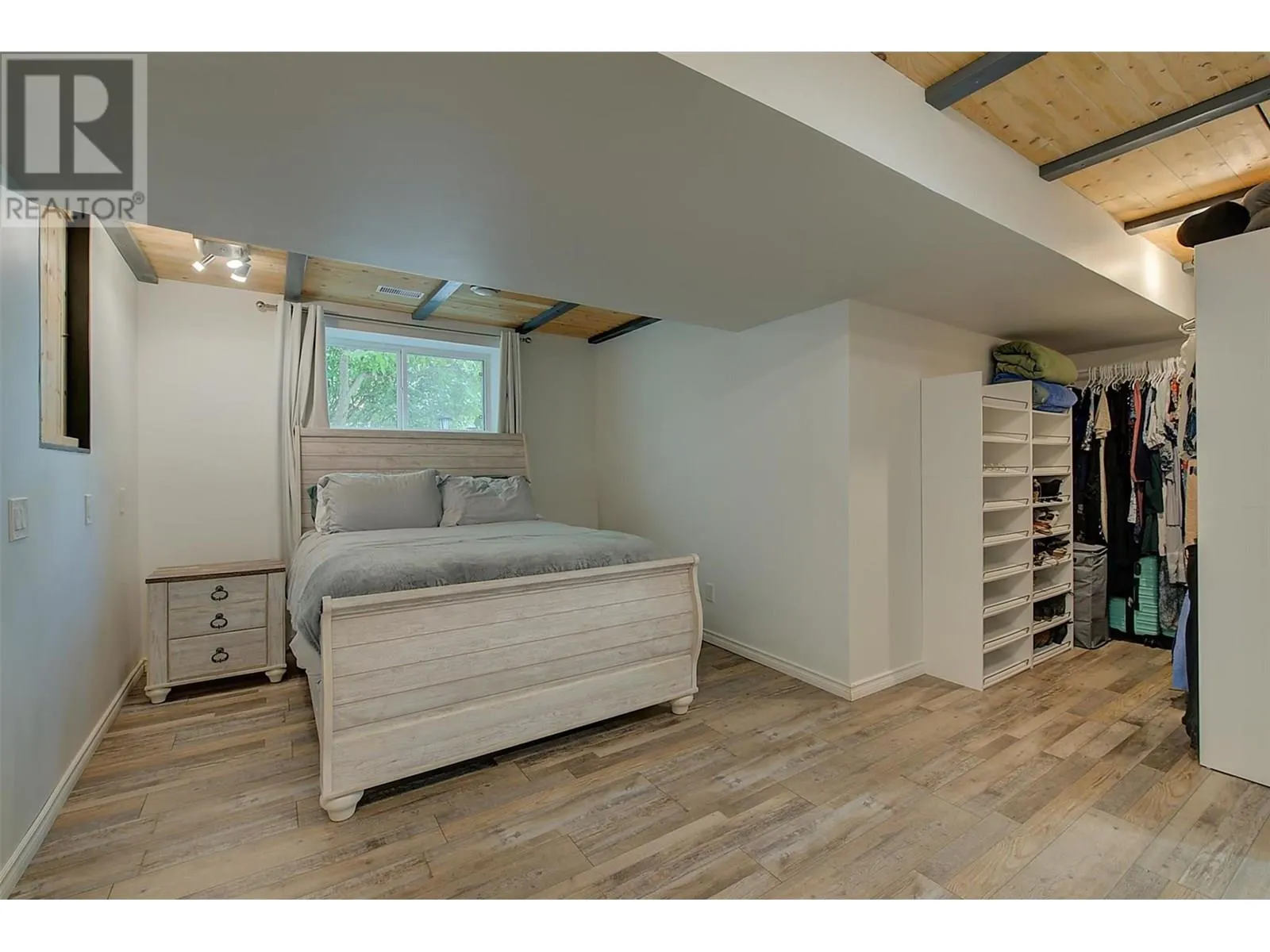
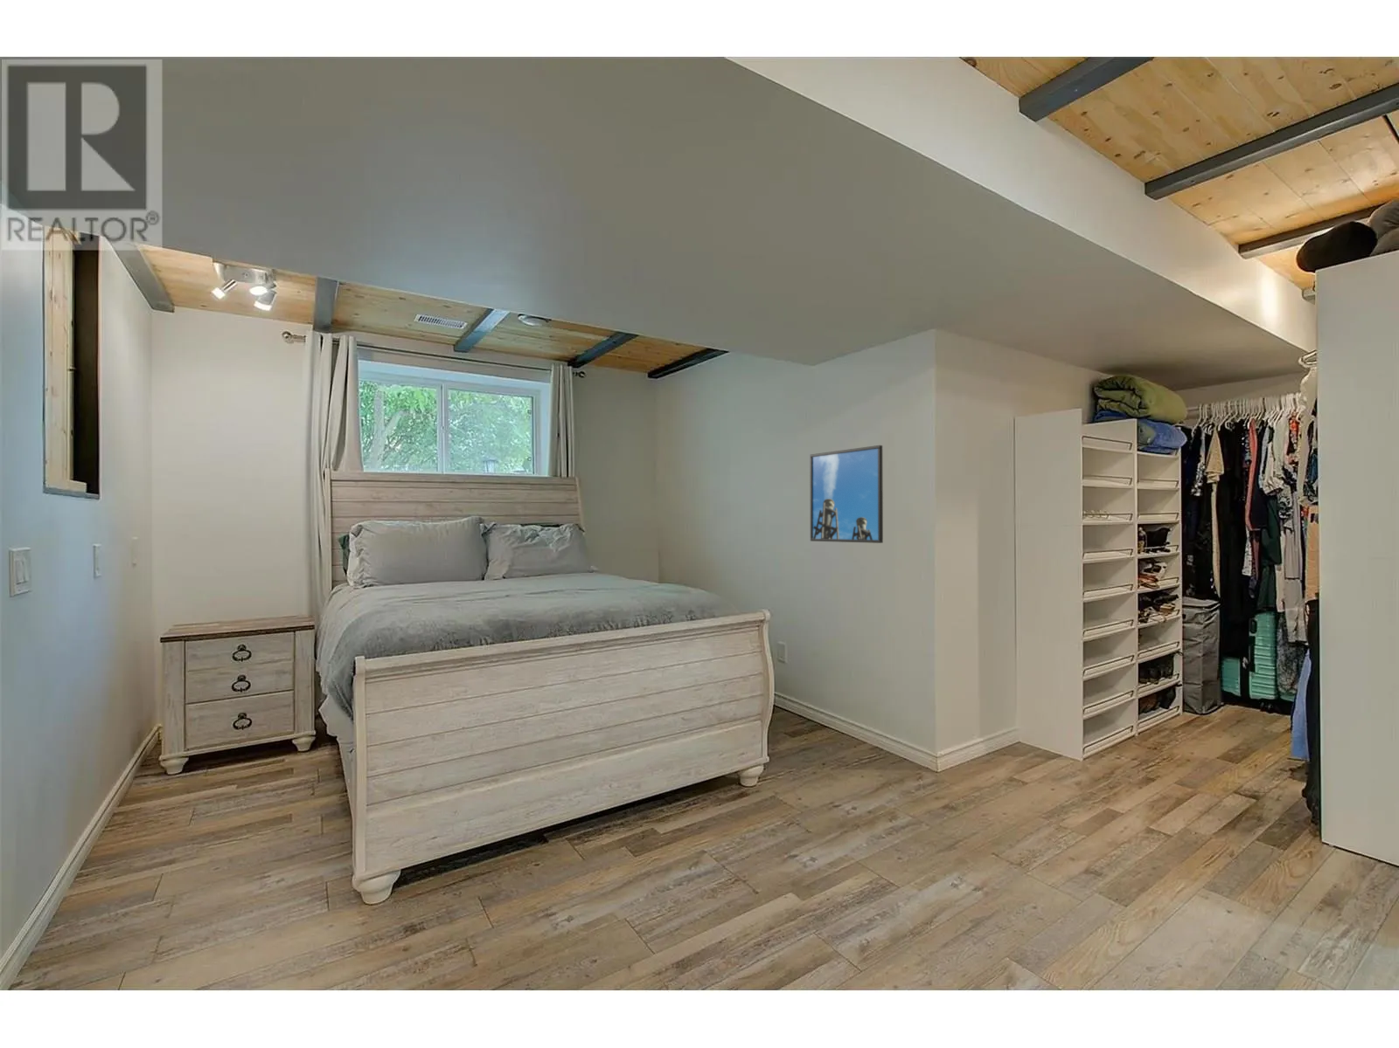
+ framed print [809,445,883,544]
